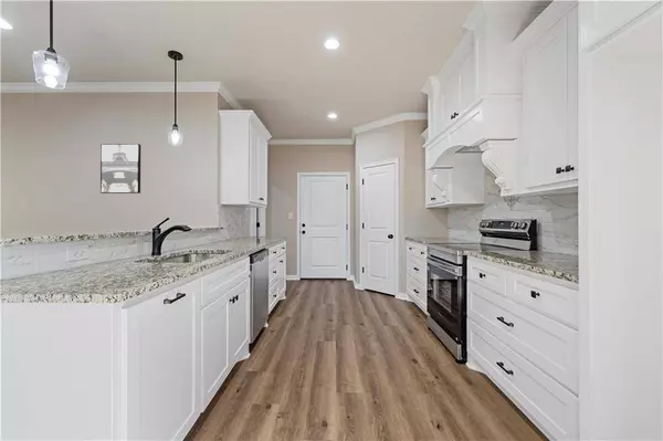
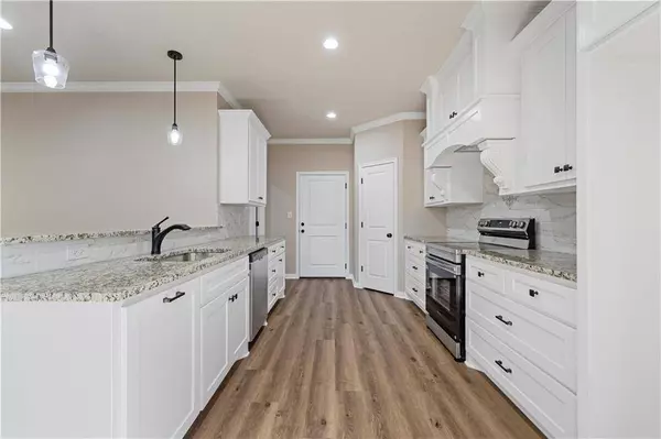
- wall art [99,143,141,195]
